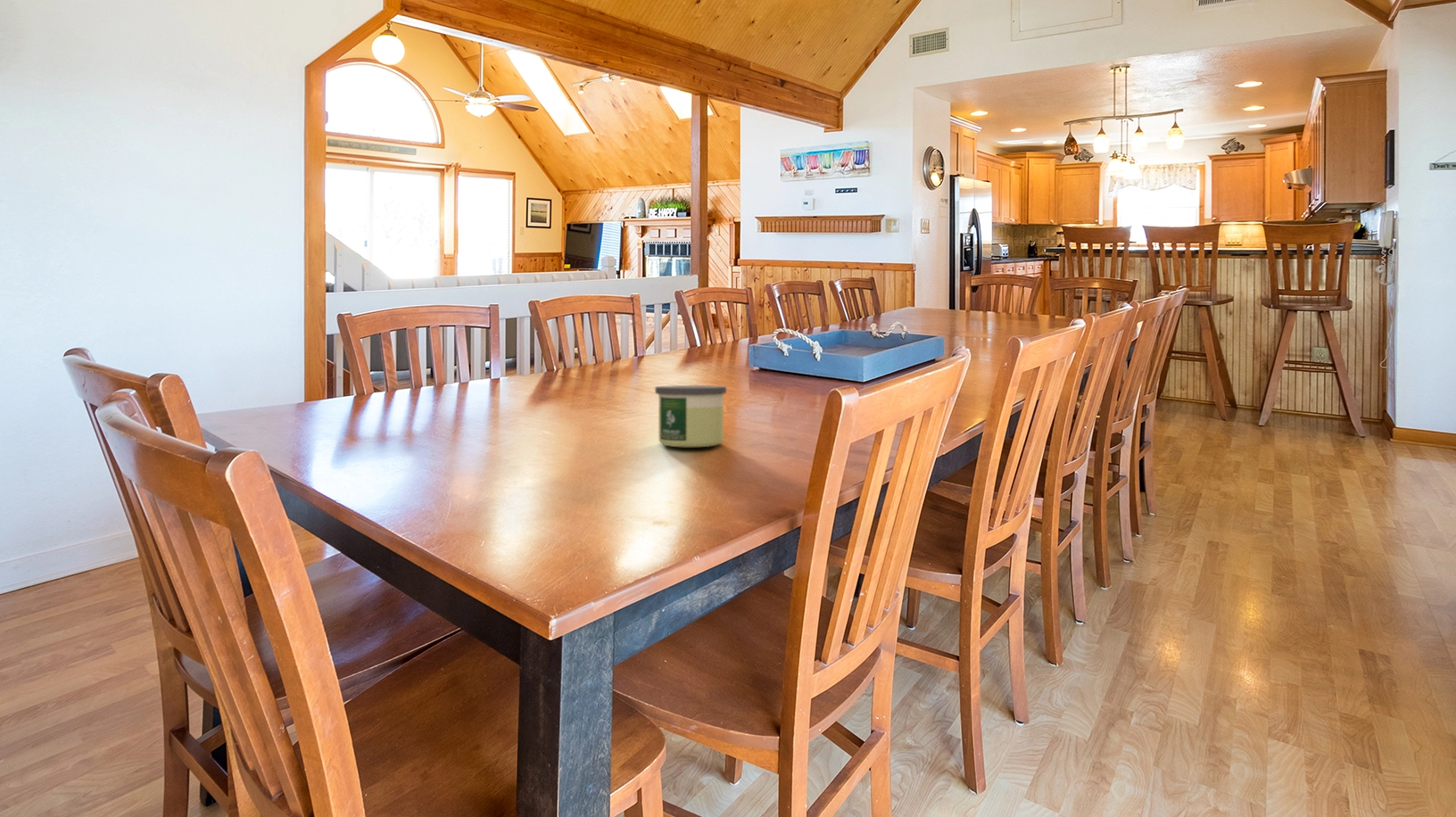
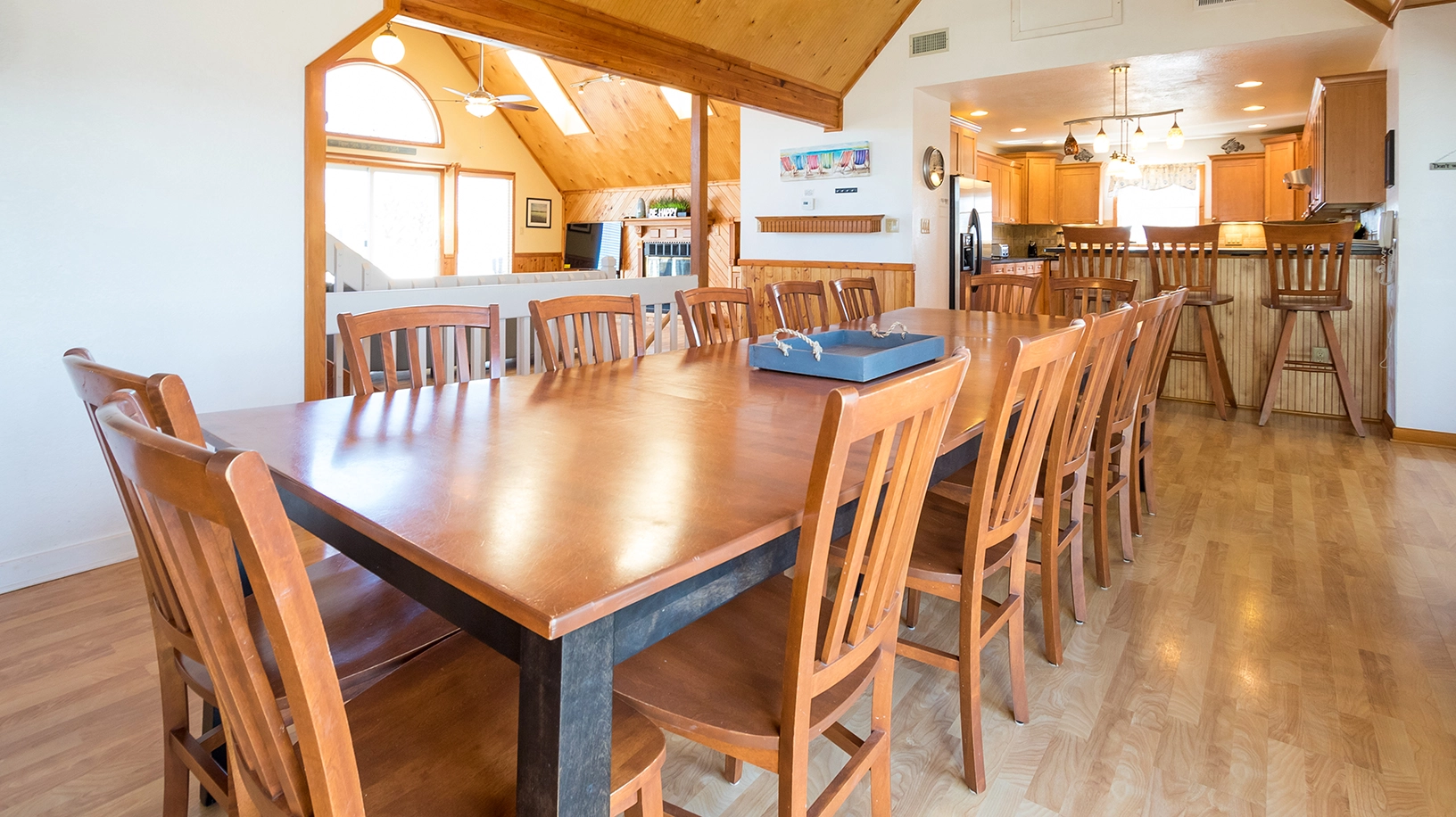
- candle [654,384,727,448]
